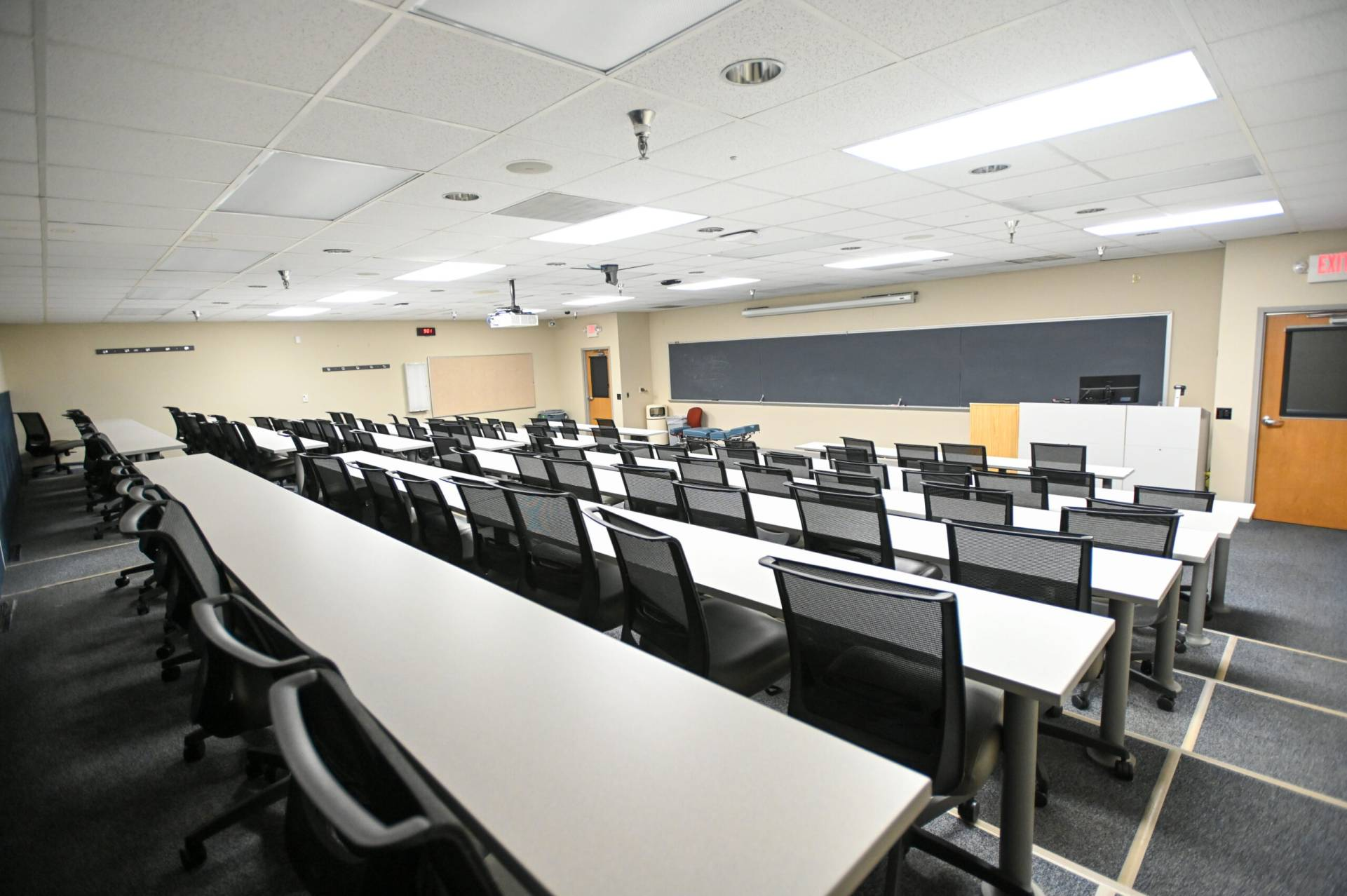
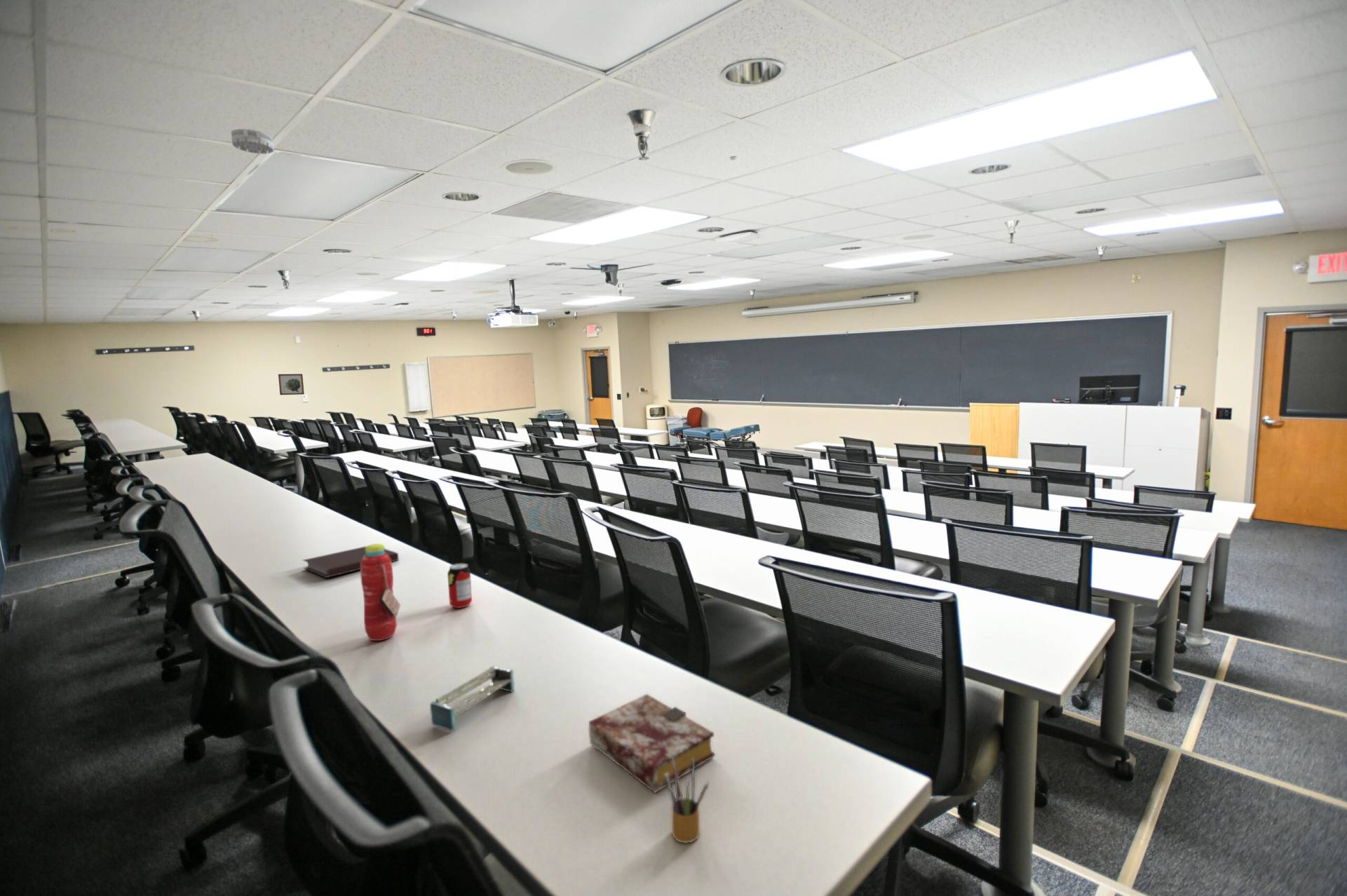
+ pencil box [665,756,709,844]
+ smoke detector [231,128,274,155]
+ shelf [429,665,515,732]
+ wall art [278,373,305,395]
+ notebook [302,545,400,578]
+ beverage can [447,563,473,609]
+ book [588,693,715,794]
+ water bottle [360,543,401,642]
